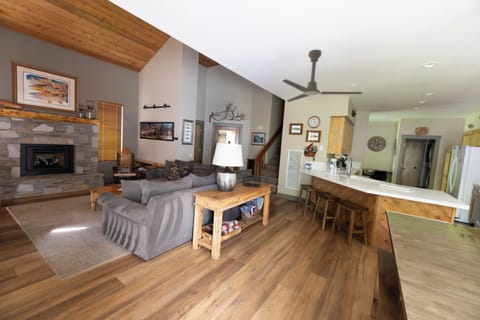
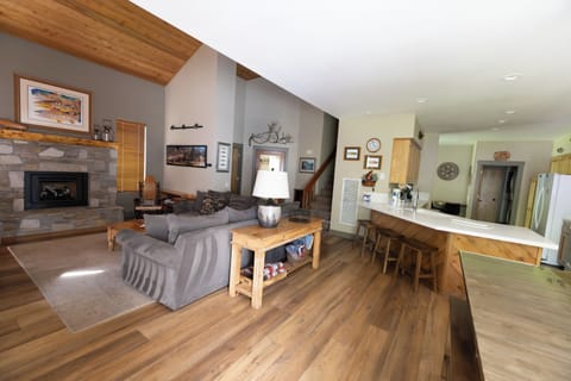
- ceiling fan [282,49,363,103]
